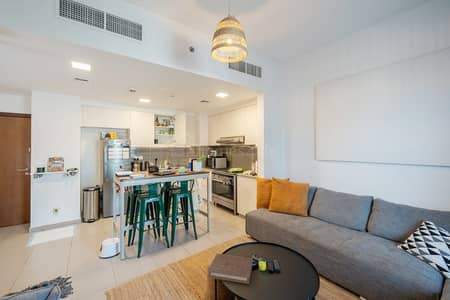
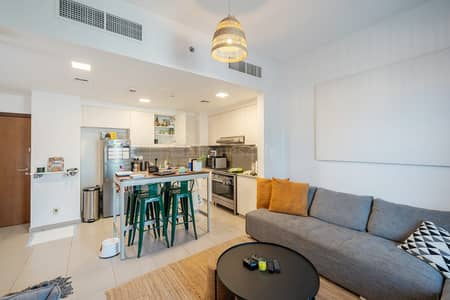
- book [207,253,254,285]
